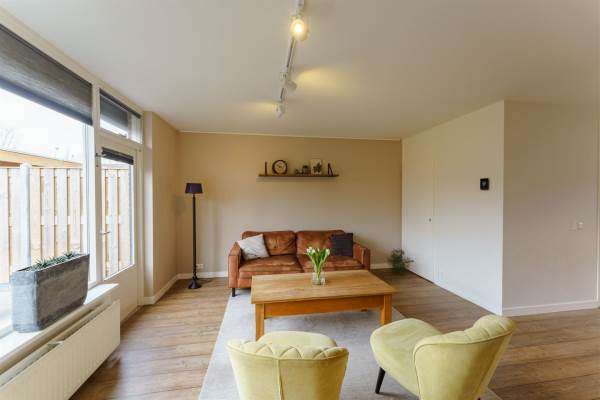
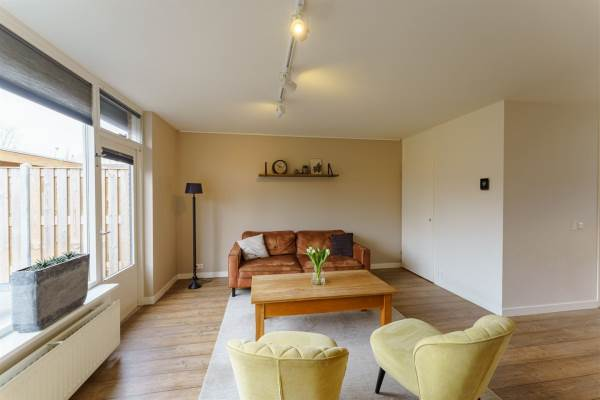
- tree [386,247,415,275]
